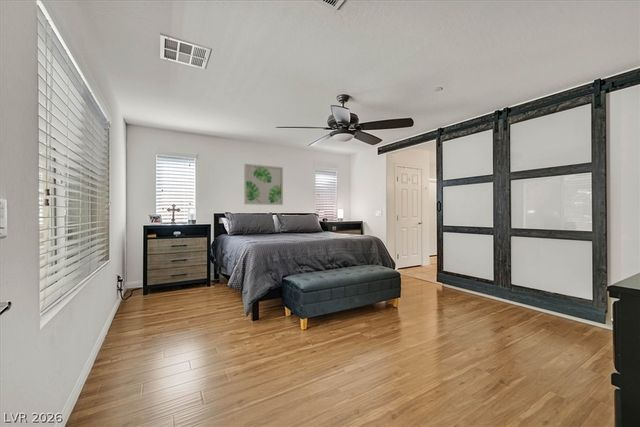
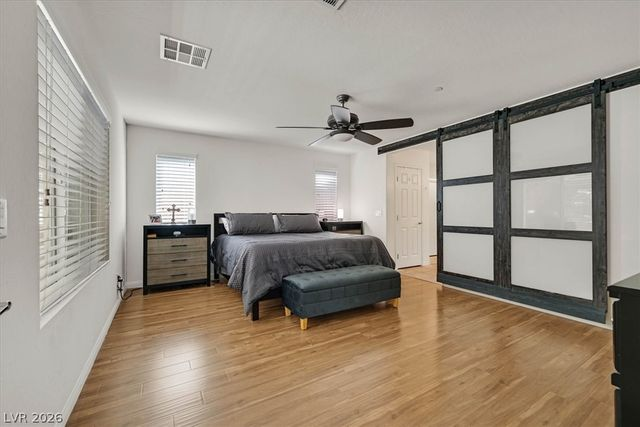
- wall art [243,163,284,206]
